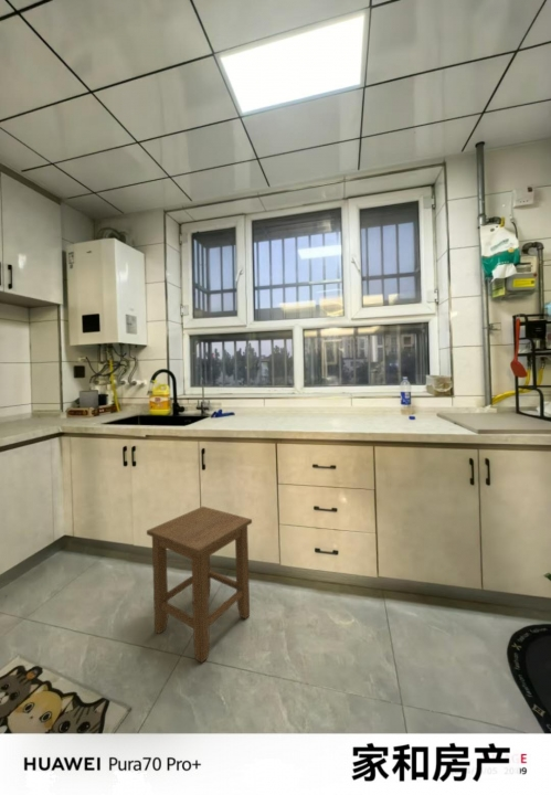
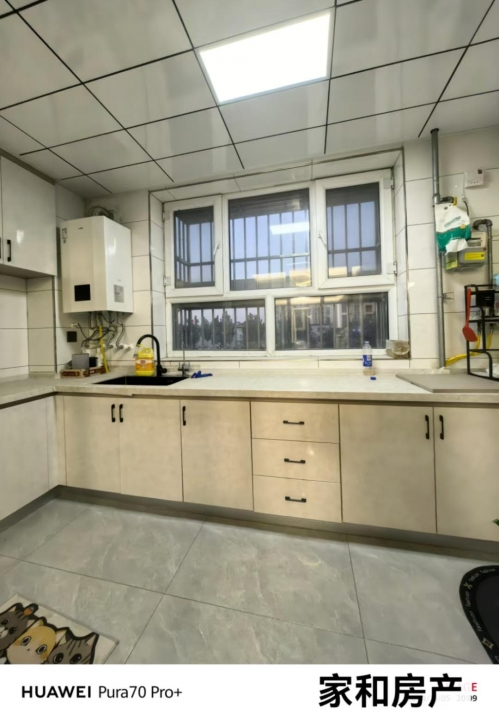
- stool [146,506,253,664]
